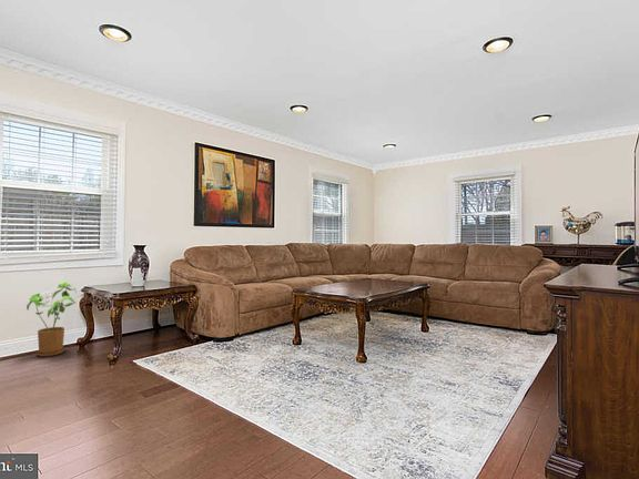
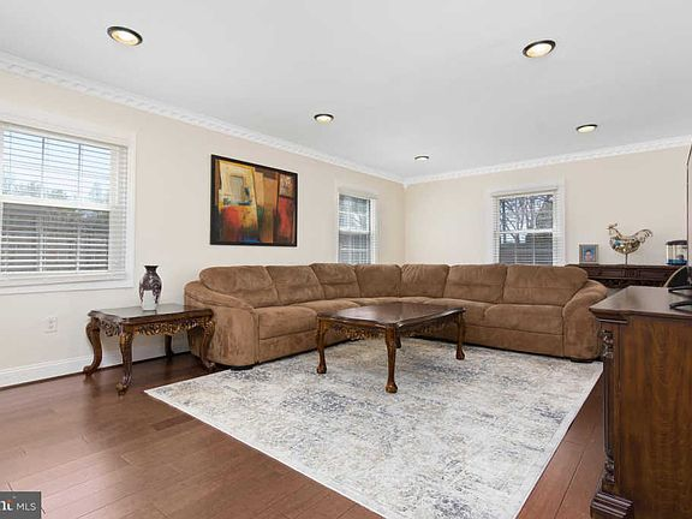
- house plant [26,281,78,357]
